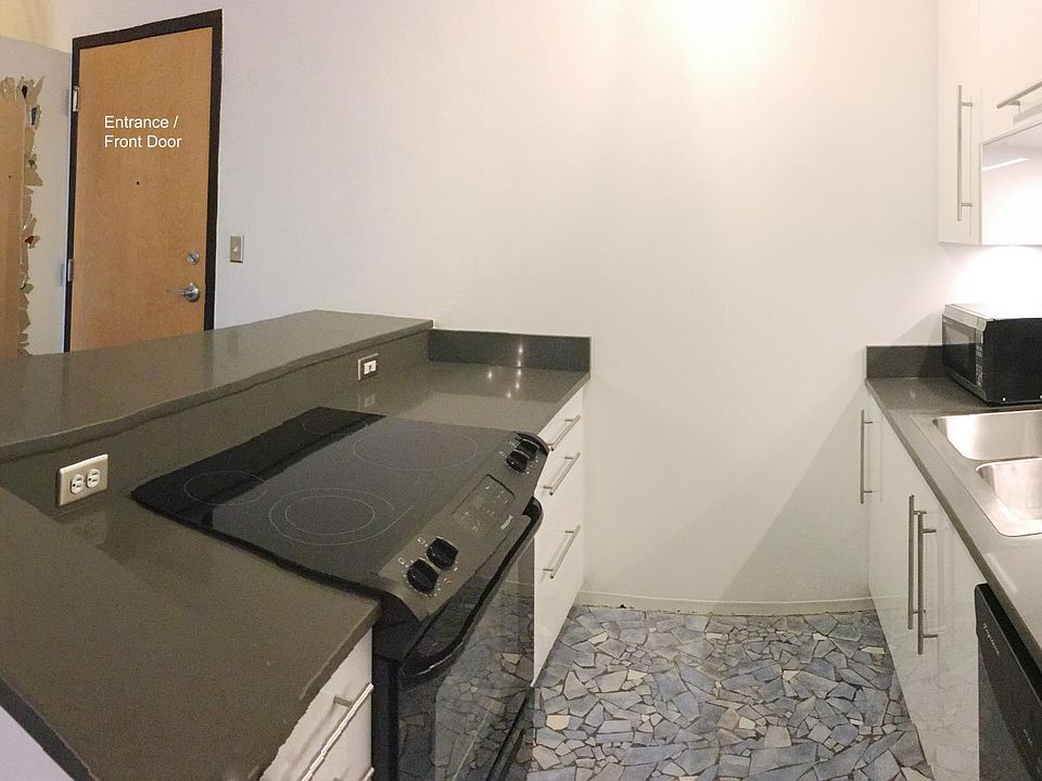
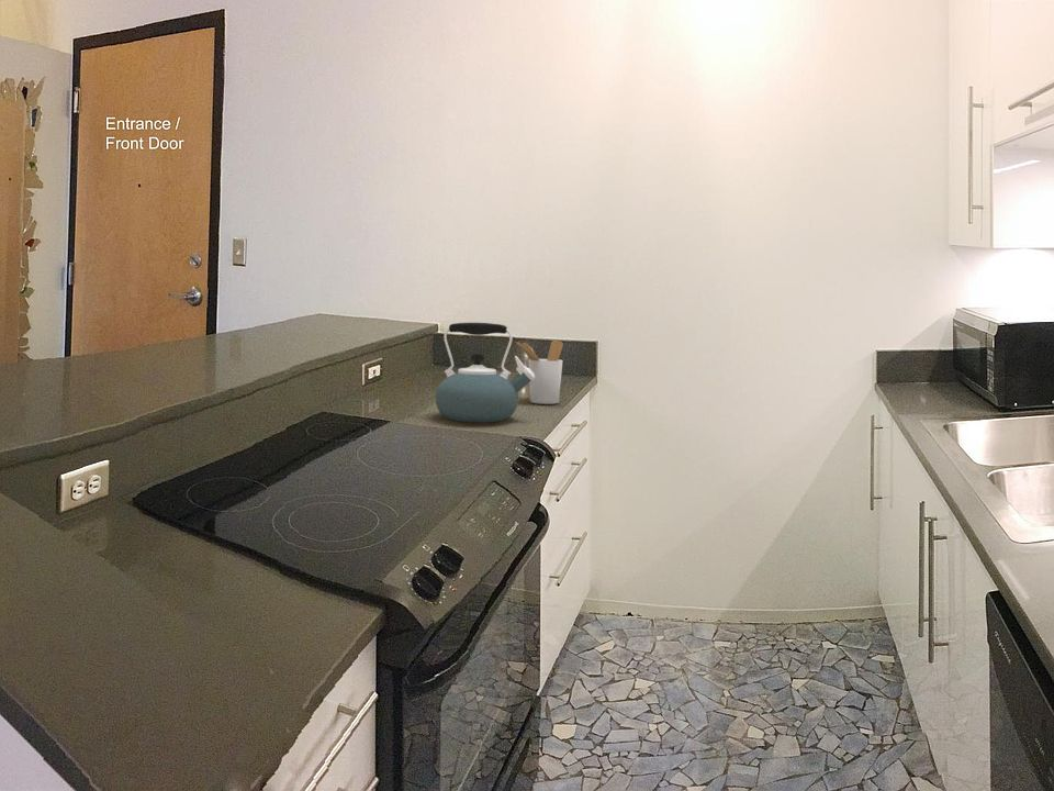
+ utensil holder [515,338,564,405]
+ kettle [435,322,535,423]
